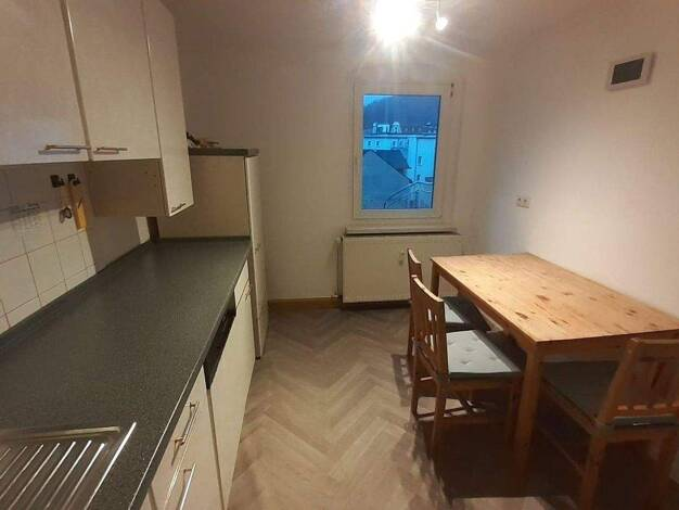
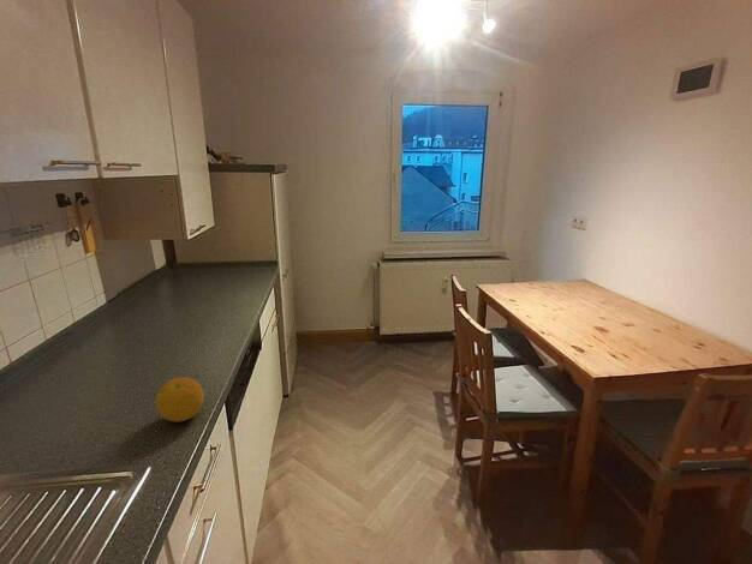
+ fruit [155,377,205,422]
